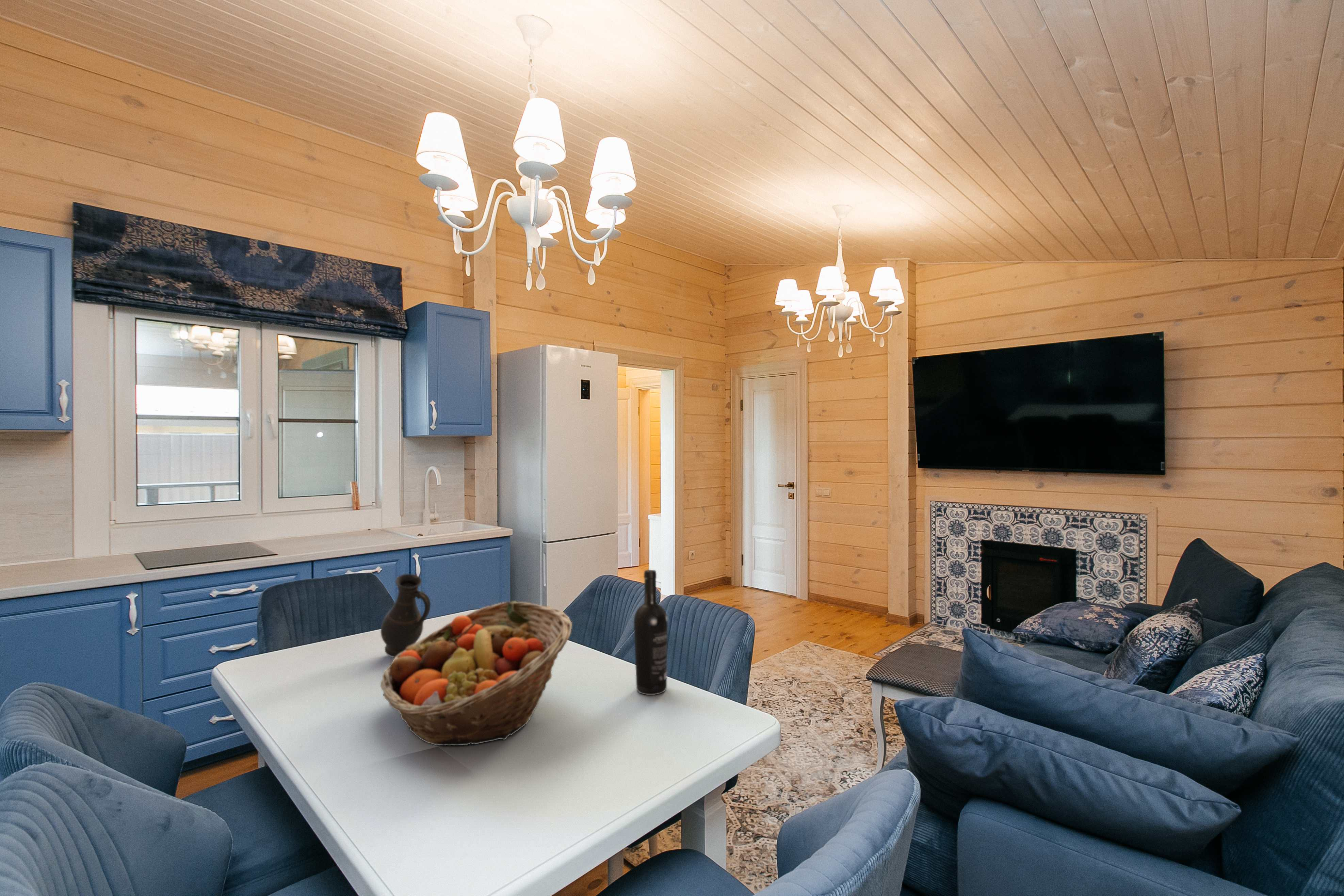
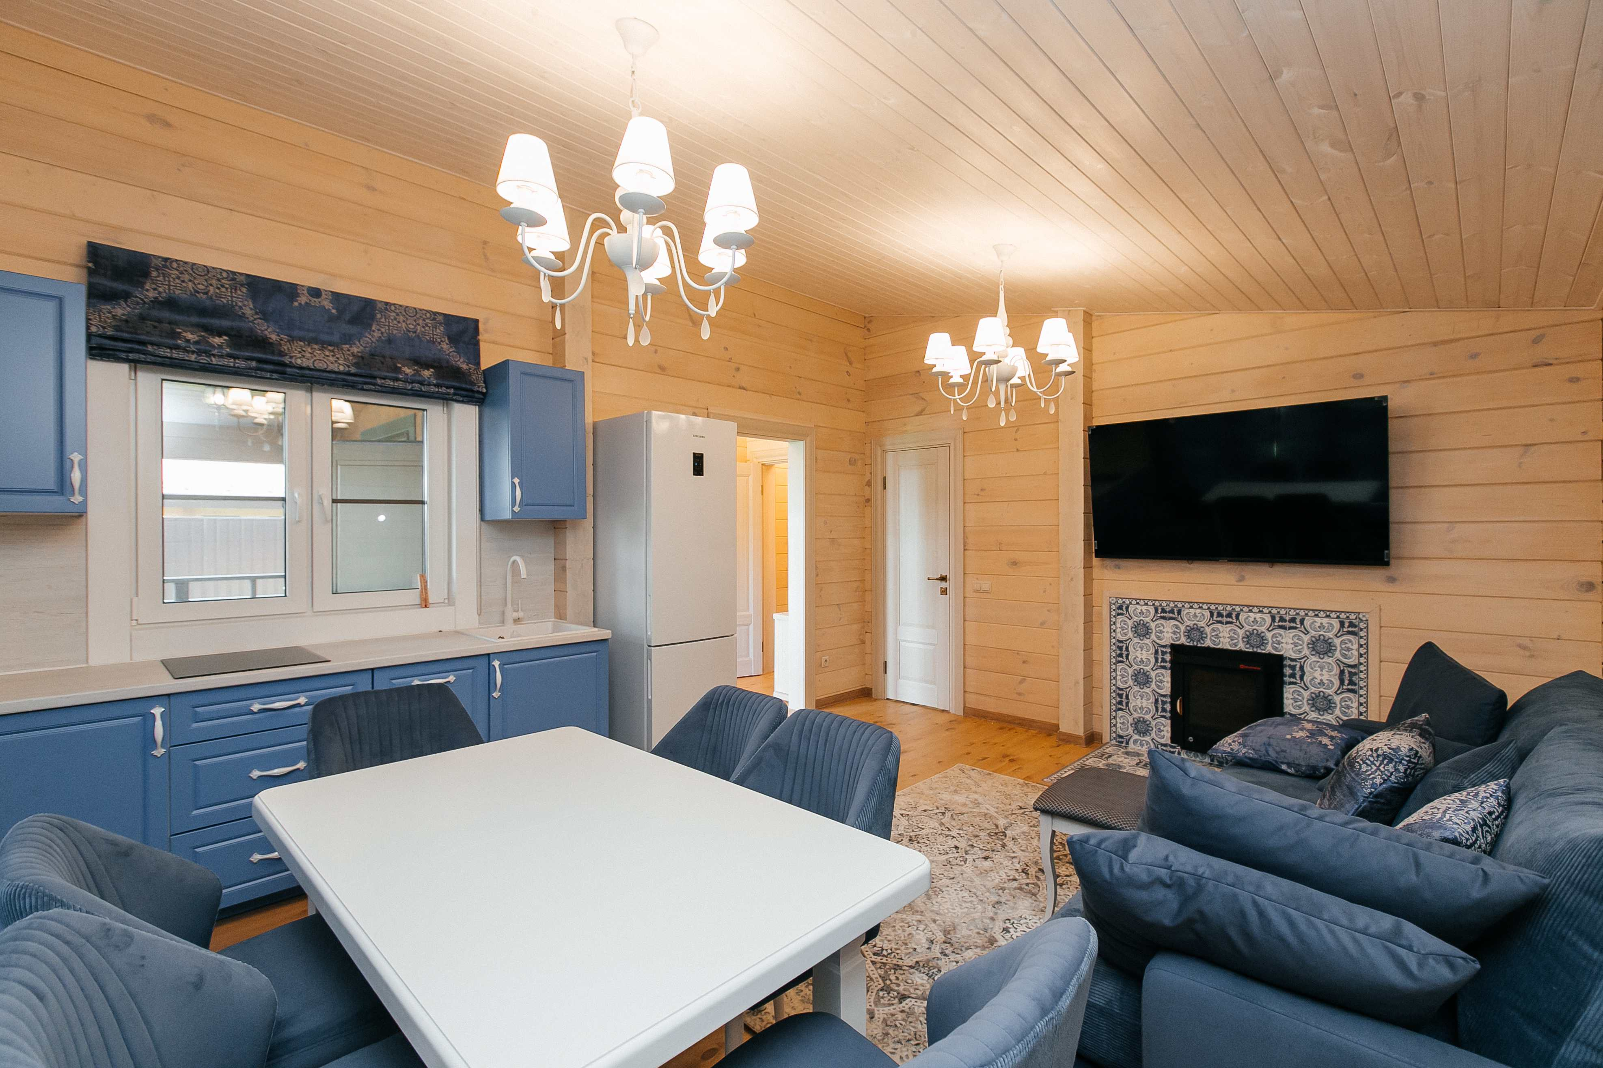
- wine bottle [633,569,668,695]
- fruit basket [380,601,572,746]
- jug [380,574,431,658]
